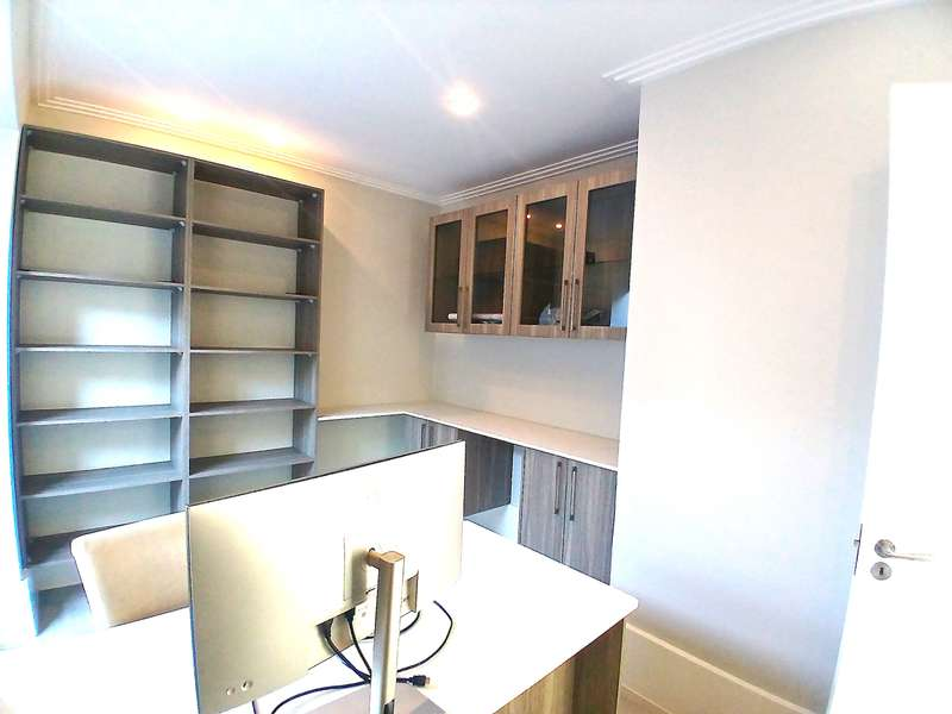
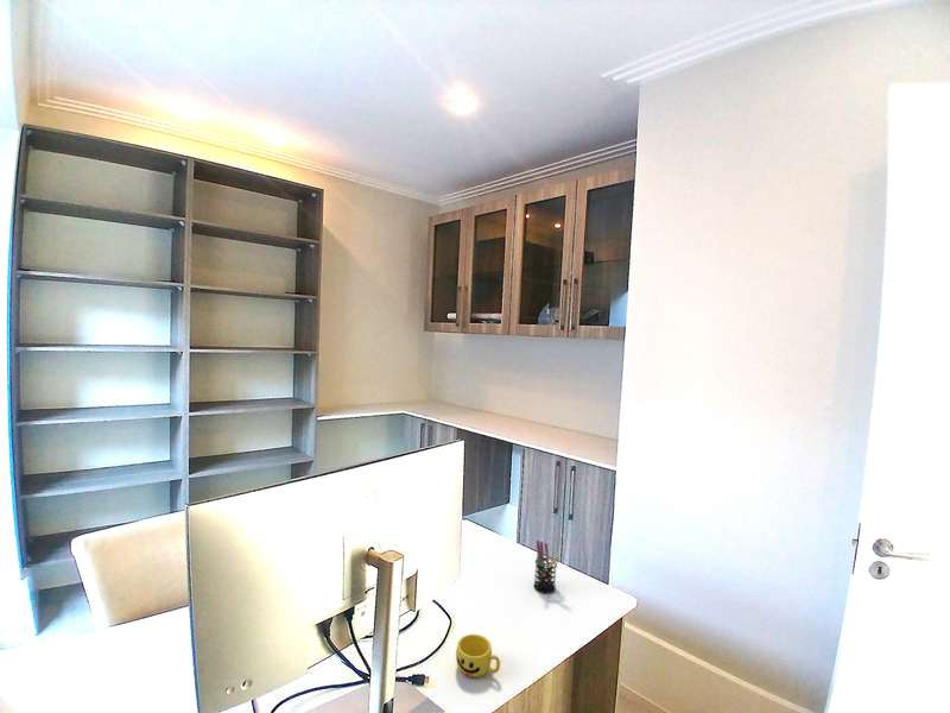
+ pen holder [533,540,560,594]
+ cup [455,633,501,679]
